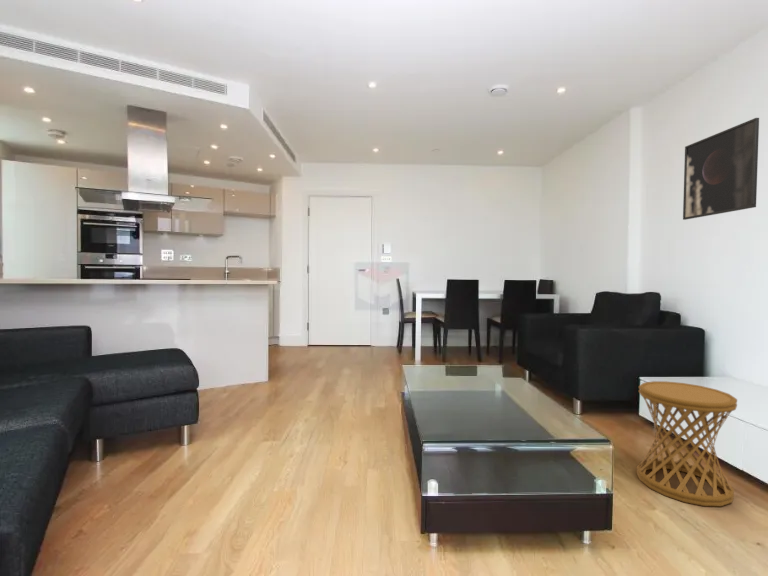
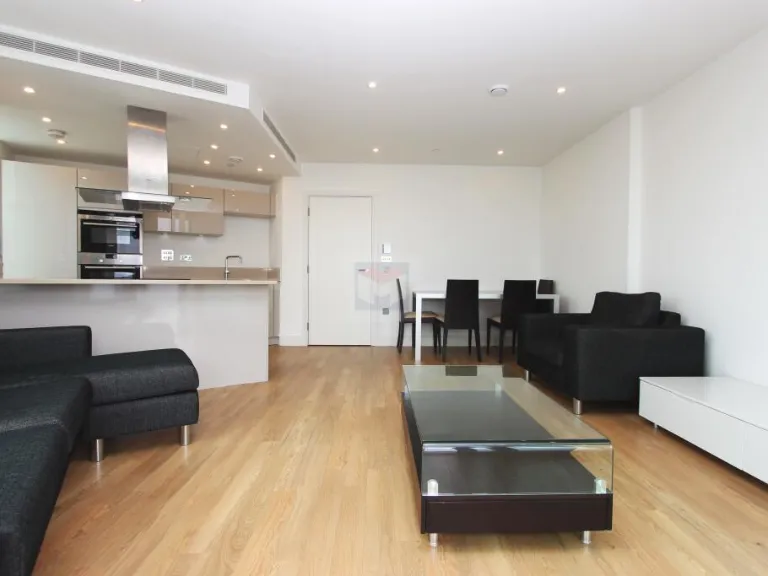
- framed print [682,117,760,221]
- side table [635,380,738,507]
